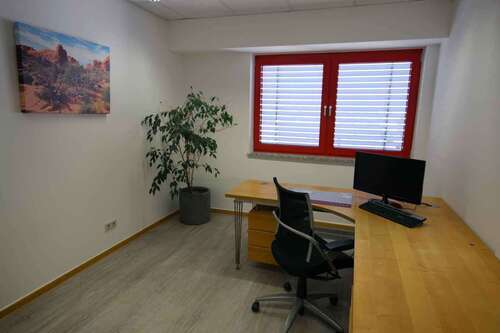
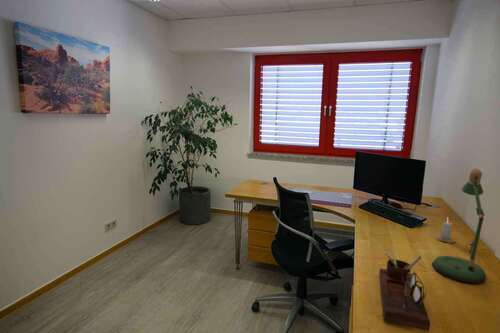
+ desk lamp [431,168,487,284]
+ desk organizer [378,246,431,332]
+ candle [435,218,456,244]
